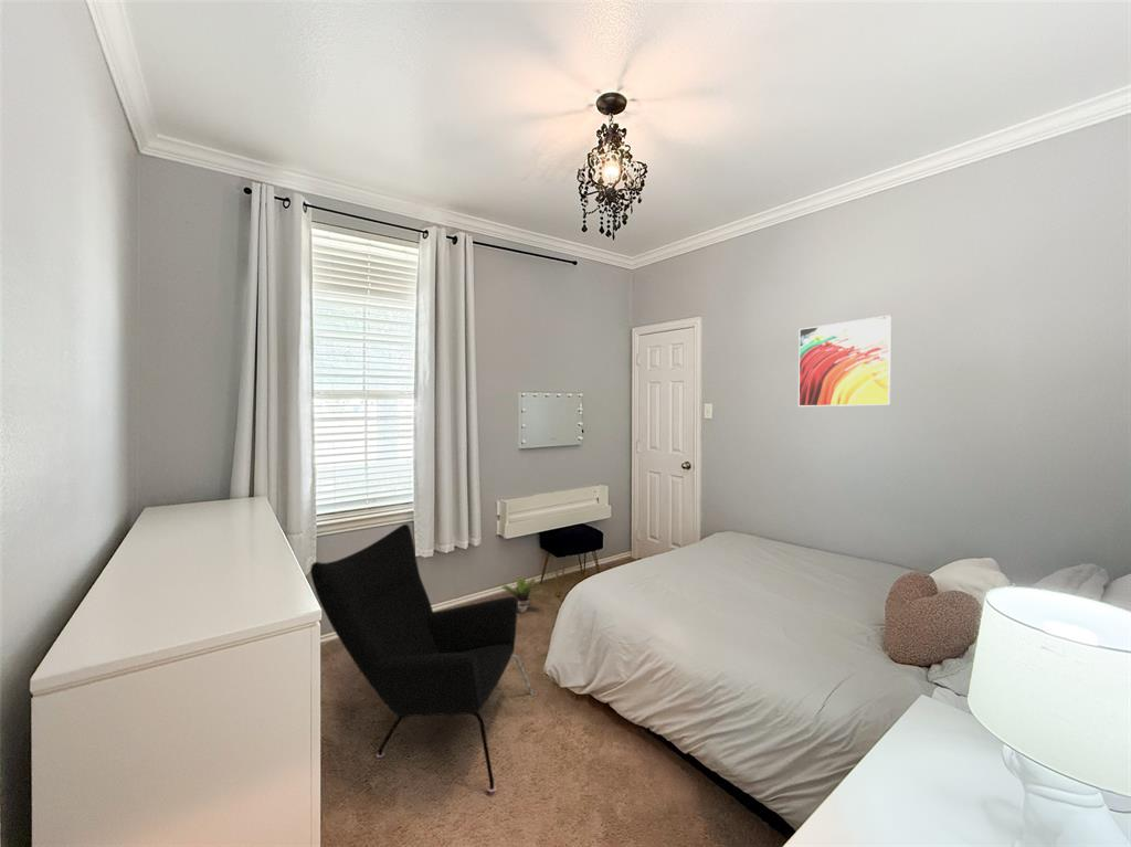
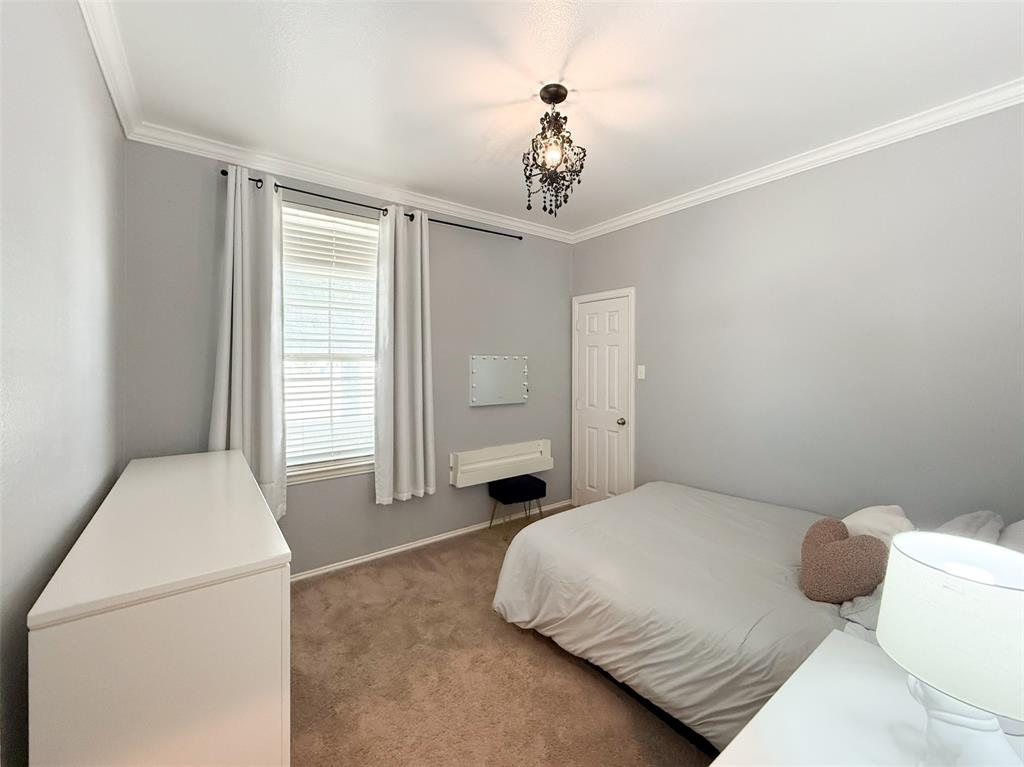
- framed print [797,314,894,407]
- armchair [309,523,533,793]
- potted plant [500,576,543,614]
